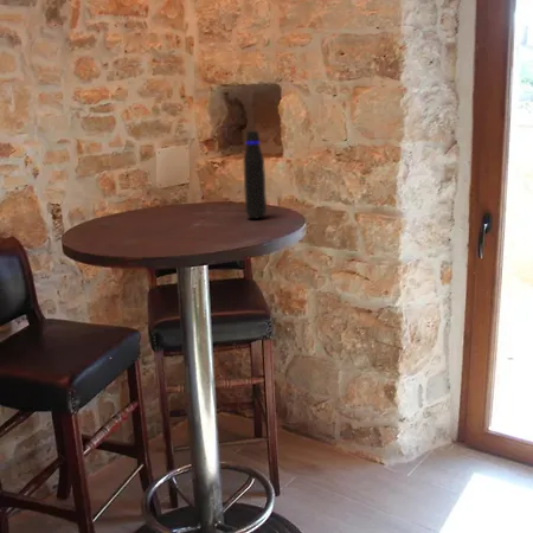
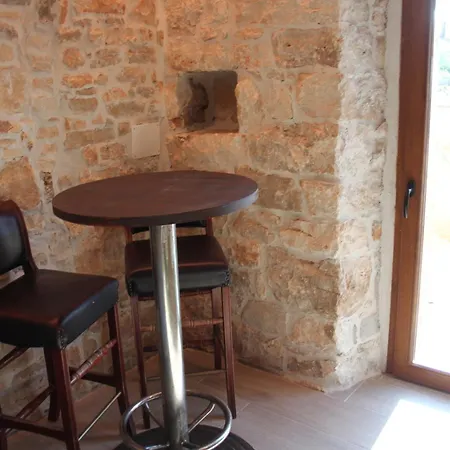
- water bottle [242,130,268,220]
